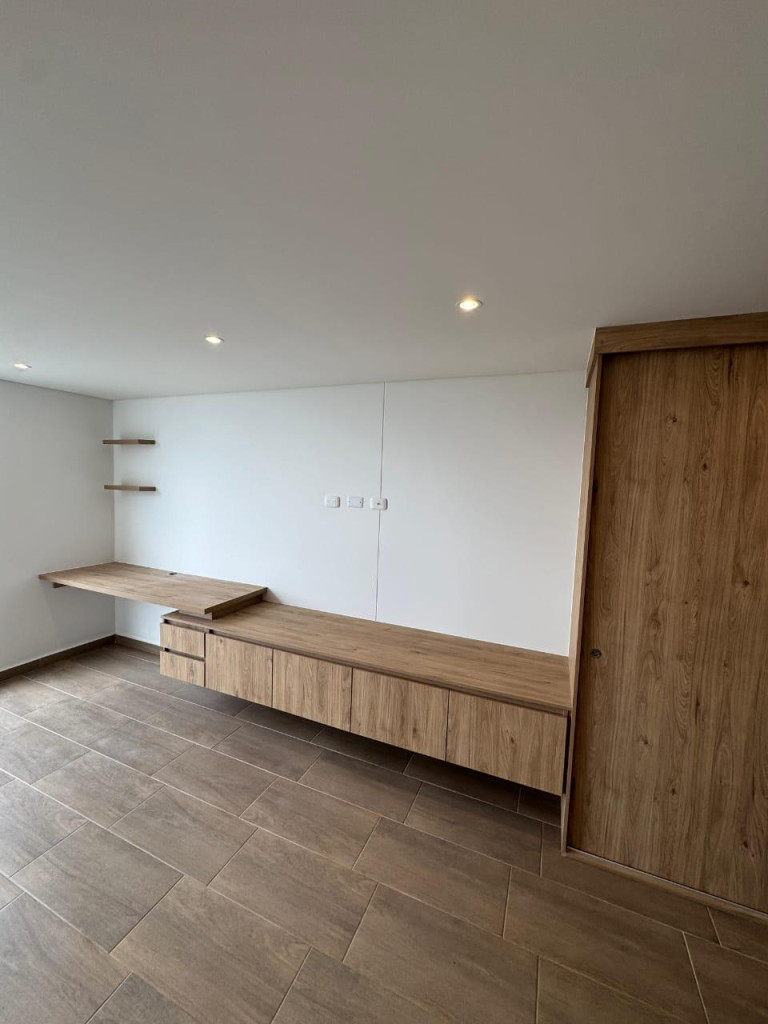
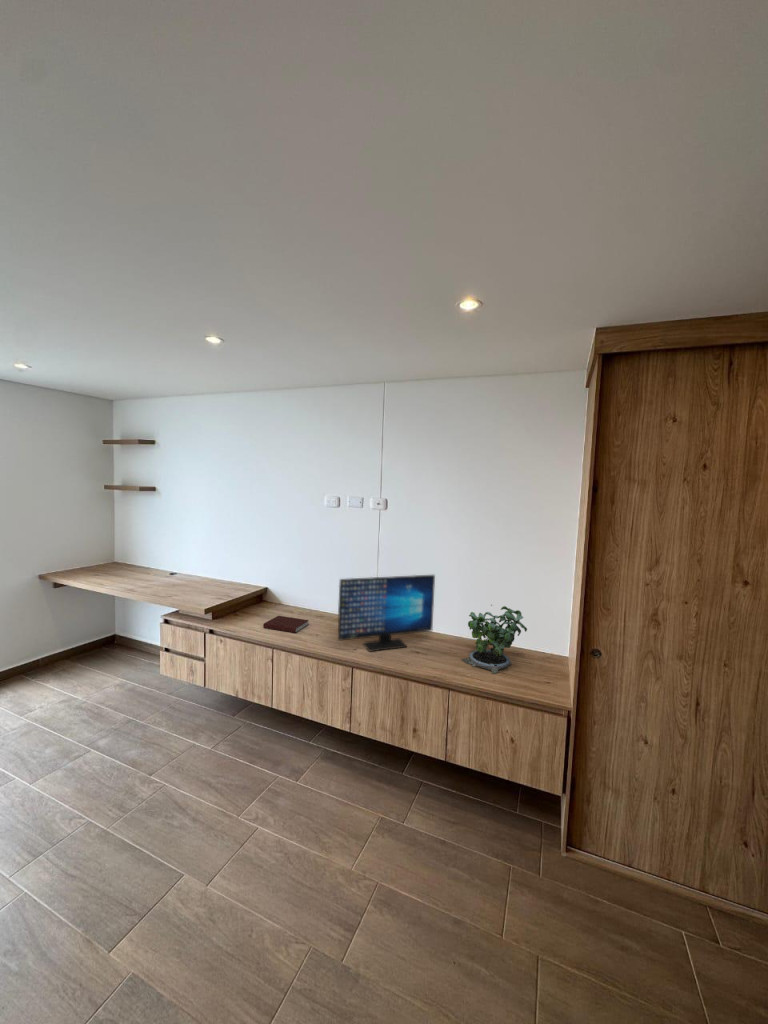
+ computer monitor [337,574,436,653]
+ potted plant [460,604,528,675]
+ notebook [262,615,310,634]
